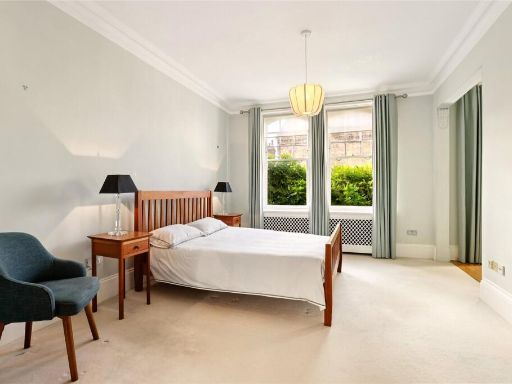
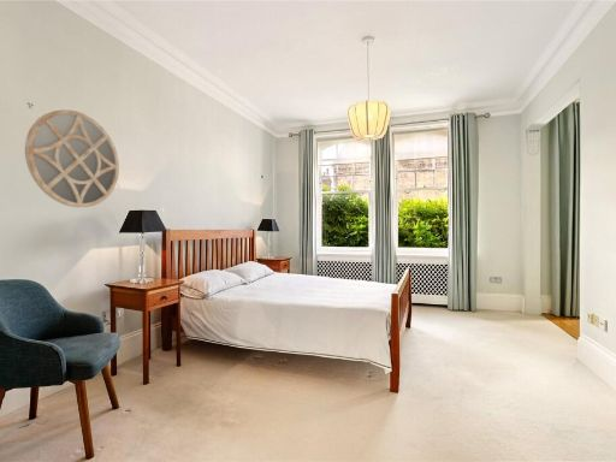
+ home mirror [24,108,120,208]
